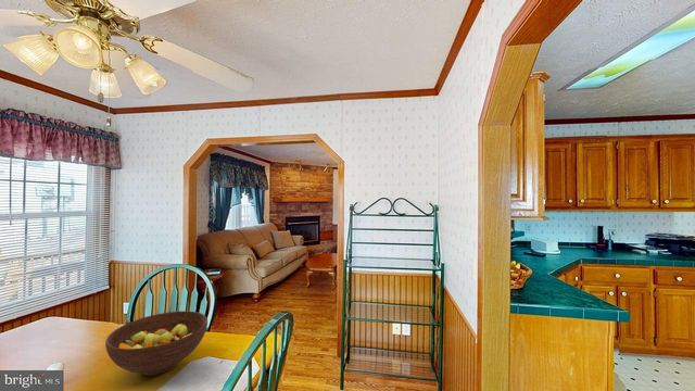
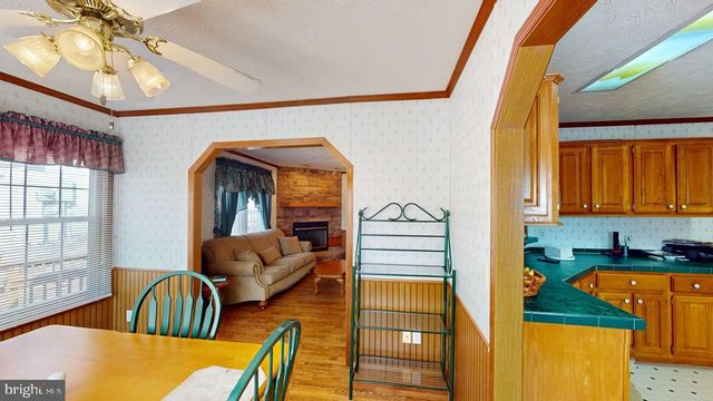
- fruit bowl [104,310,208,377]
